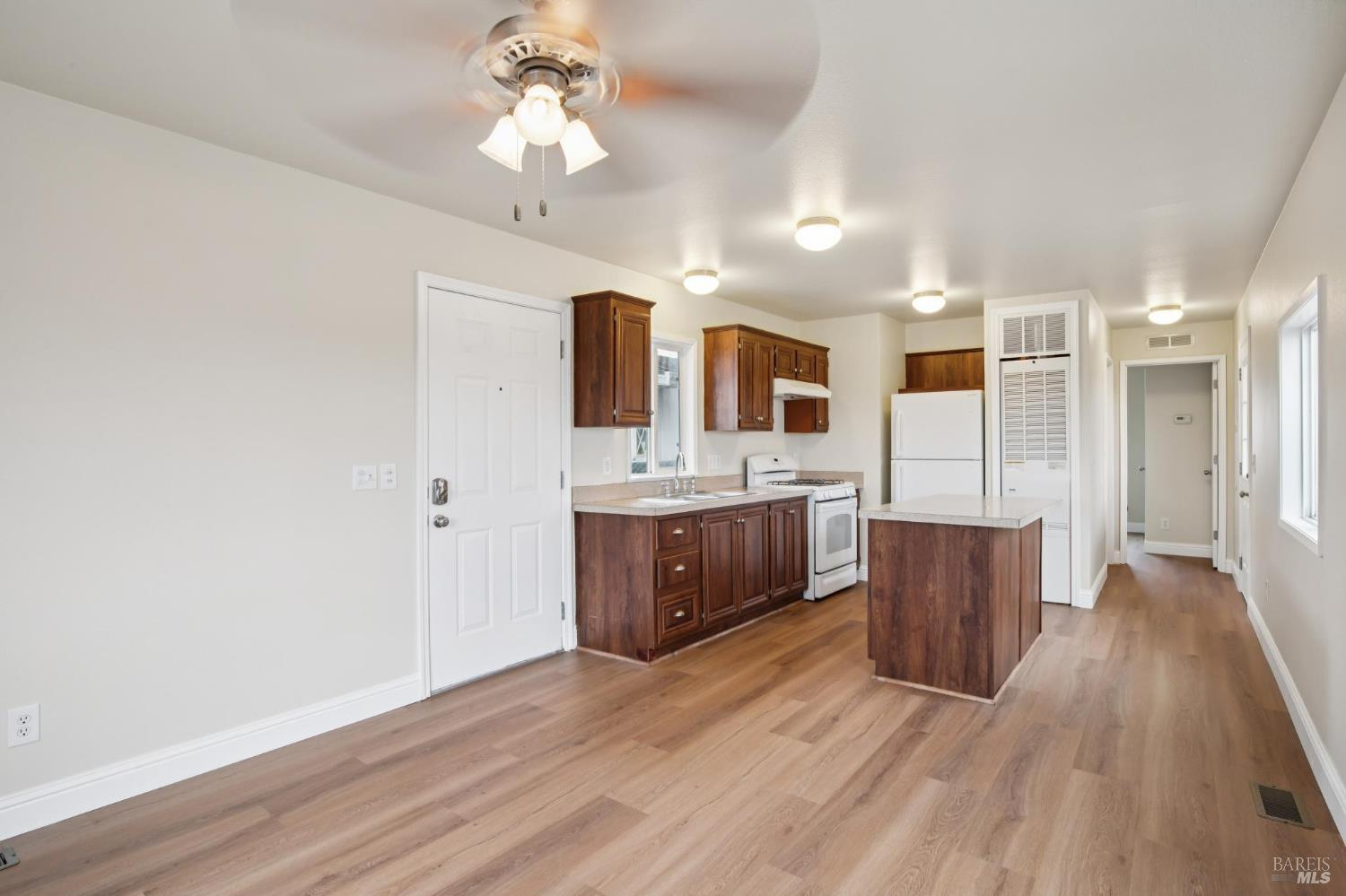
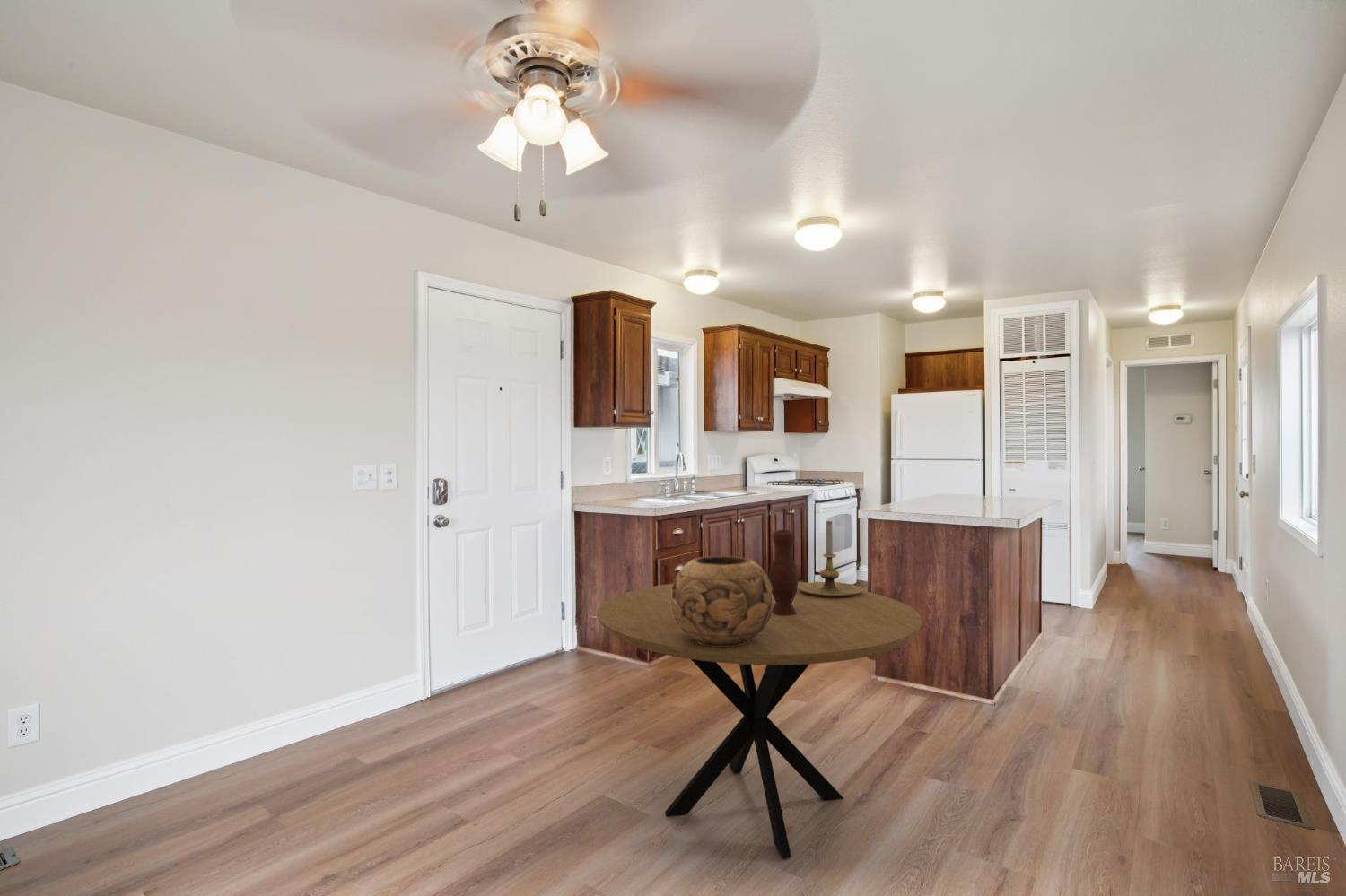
+ decorative bowl [671,555,774,647]
+ dining table [597,581,922,859]
+ candle holder [798,520,863,597]
+ vase [768,529,800,616]
